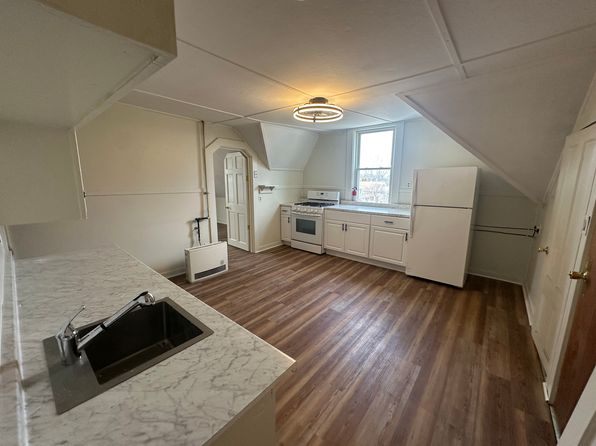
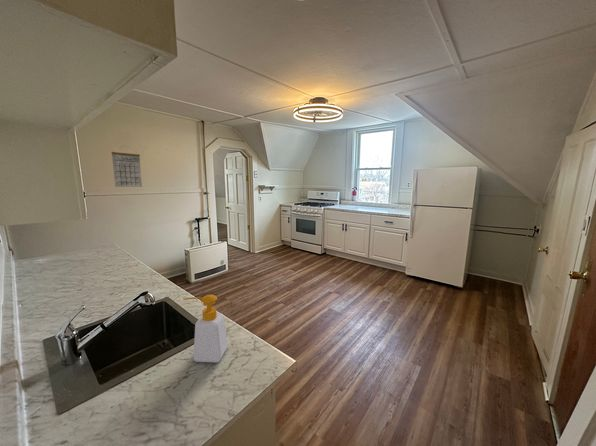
+ calendar [111,145,143,188]
+ soap bottle [182,294,229,364]
